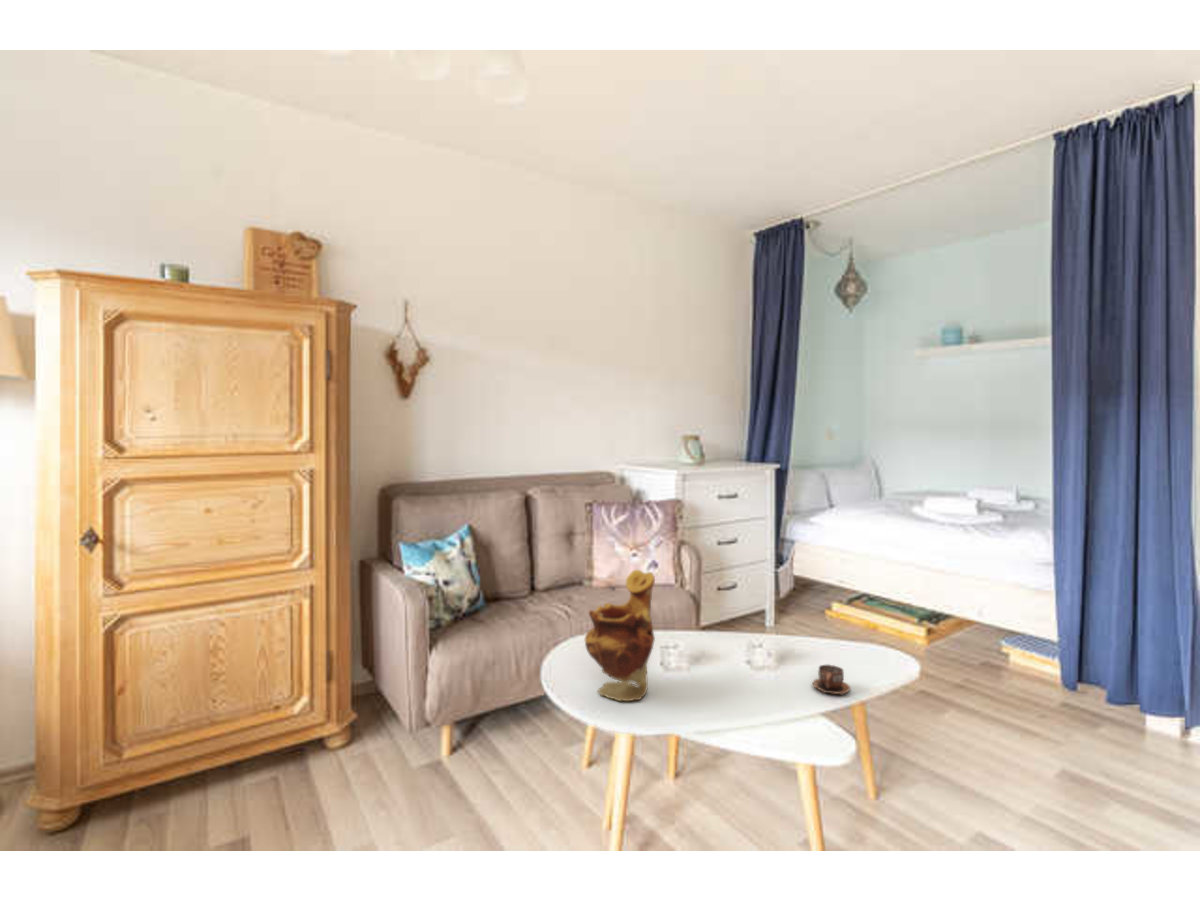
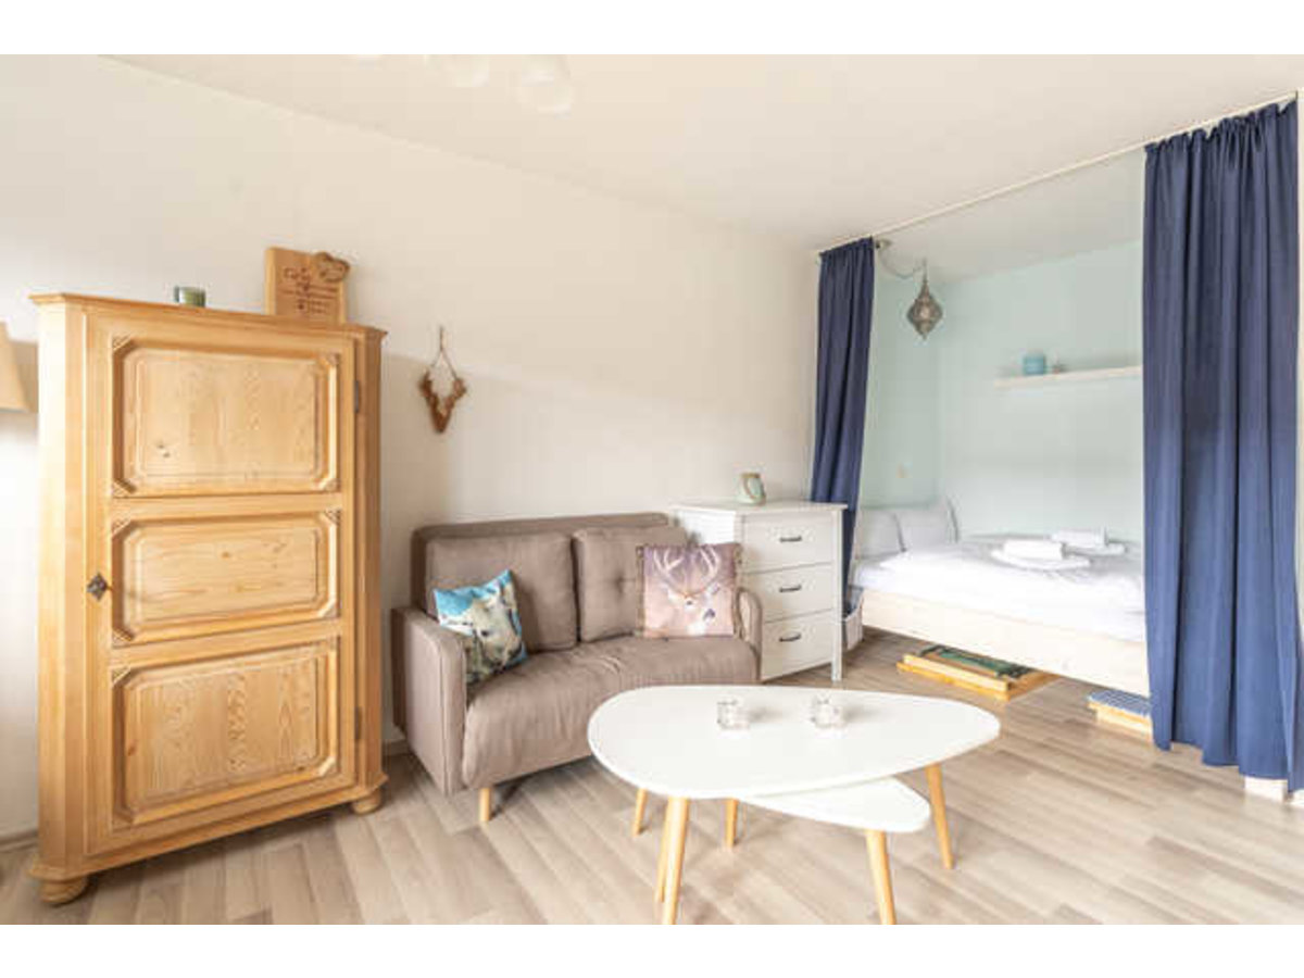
- cup [811,664,851,696]
- vase [584,569,656,702]
